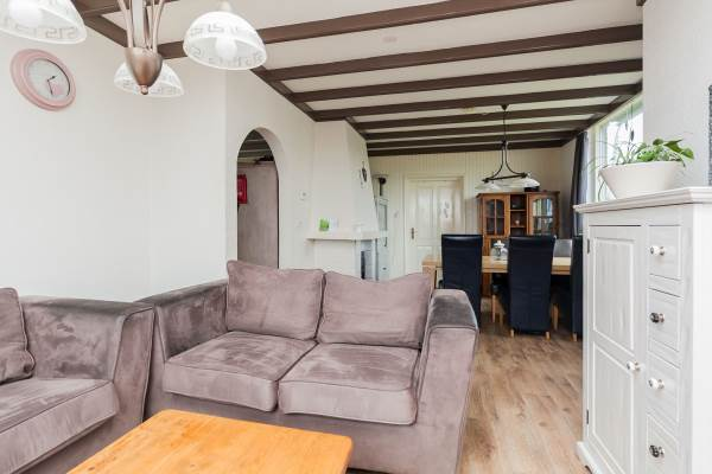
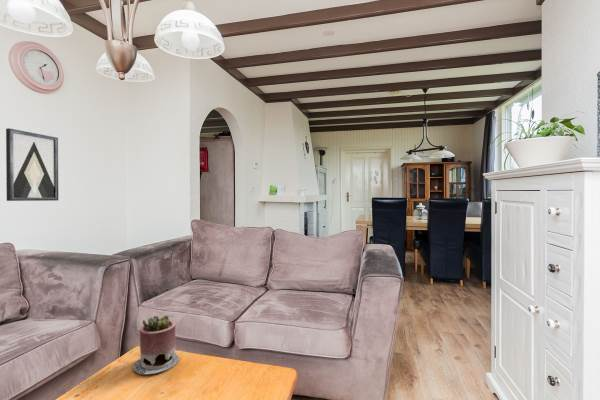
+ succulent planter [132,314,180,375]
+ wall art [5,127,59,202]
